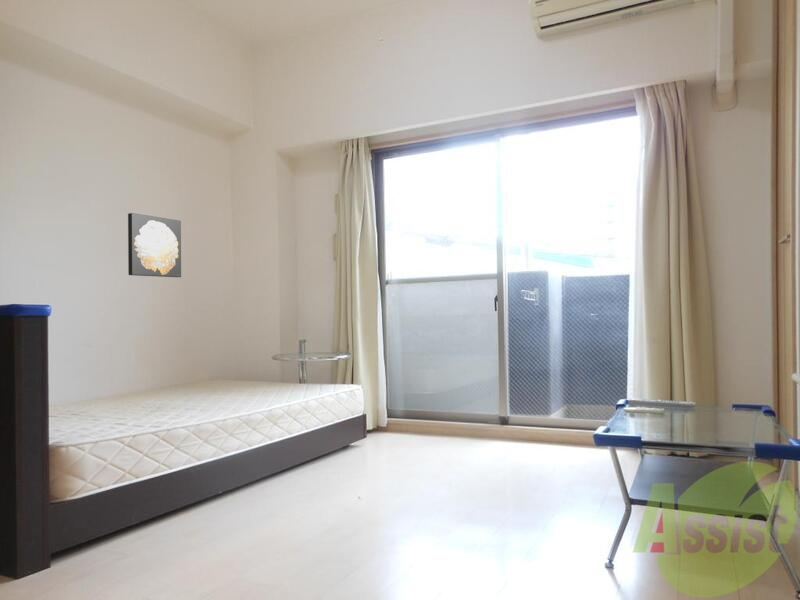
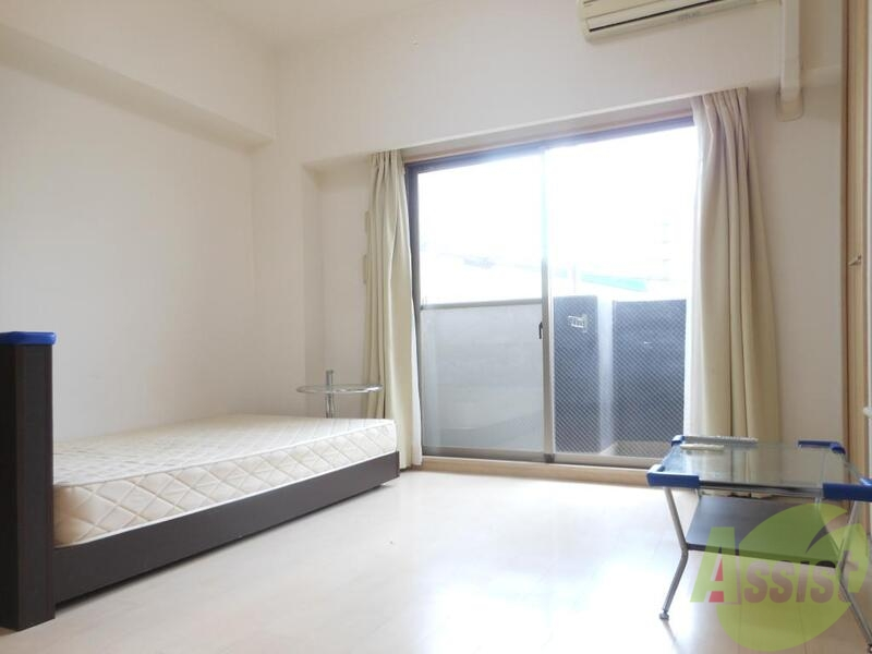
- wall art [127,212,182,278]
